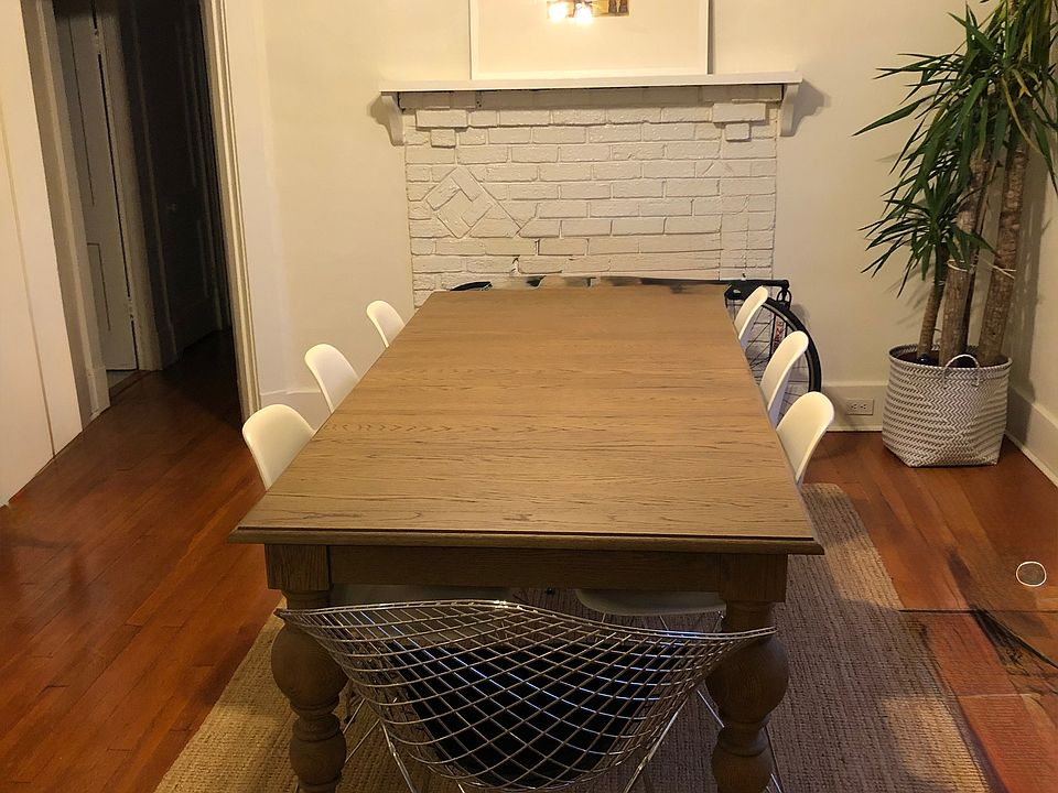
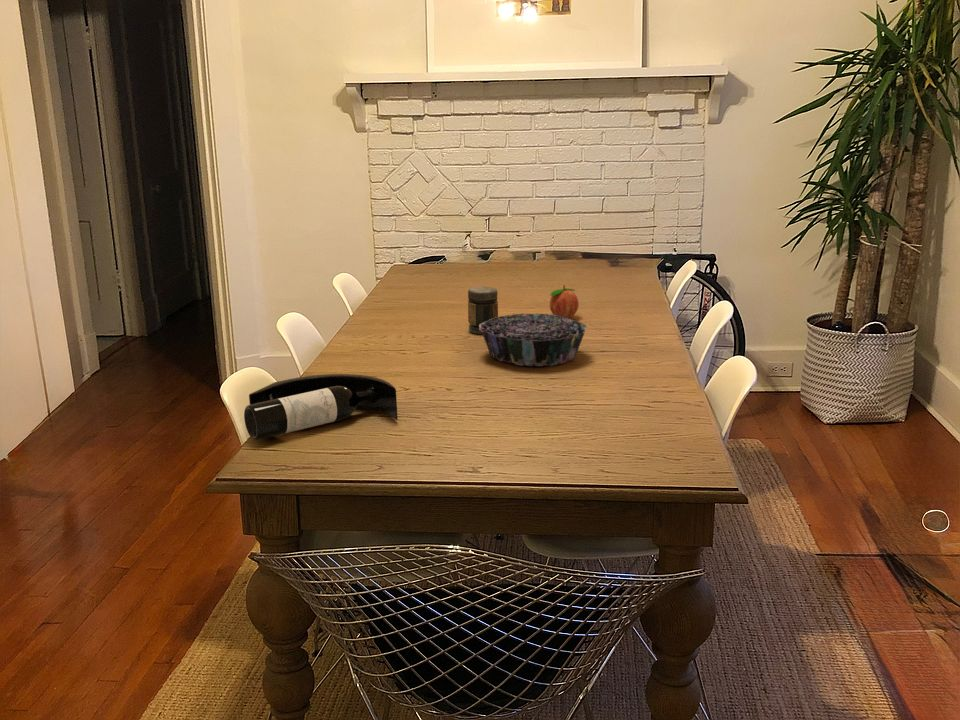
+ wine bottle [243,373,399,441]
+ decorative bowl [479,313,588,368]
+ jar [467,286,499,335]
+ fruit [549,284,580,319]
